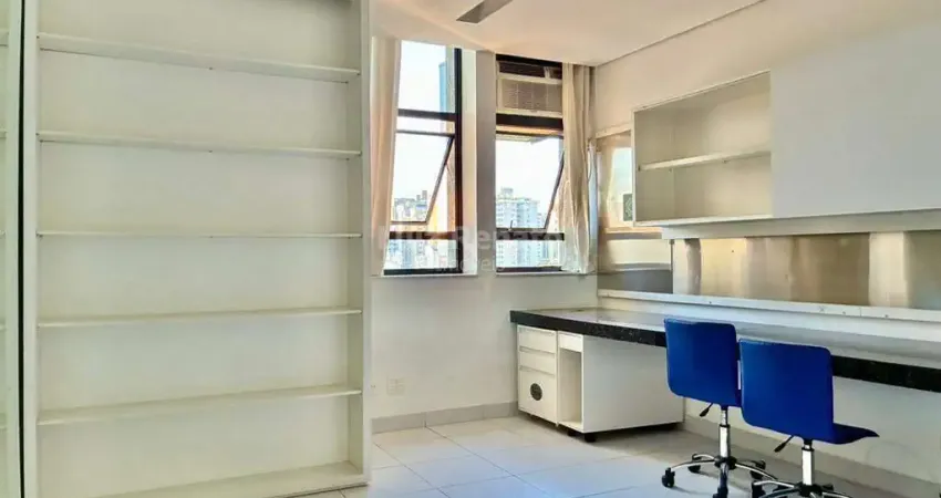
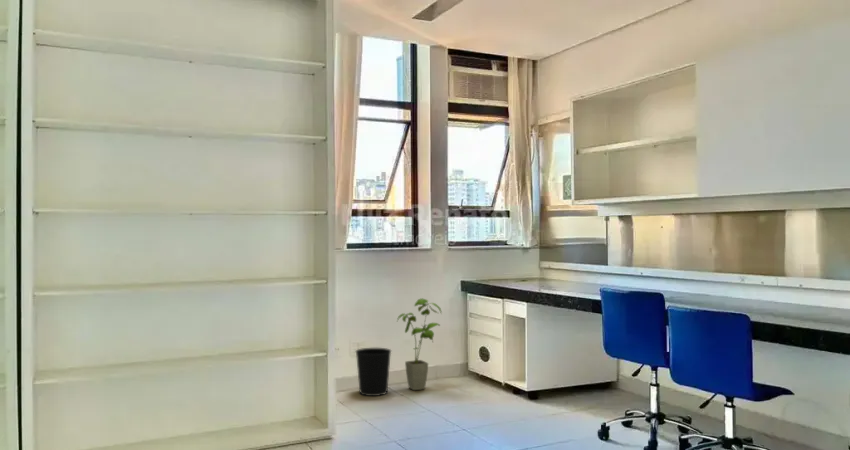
+ house plant [396,297,443,391]
+ wastebasket [354,347,392,397]
